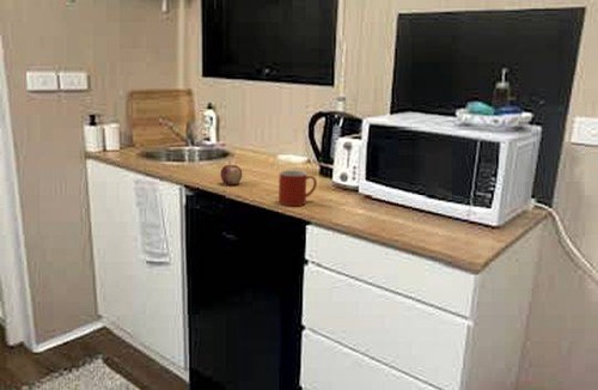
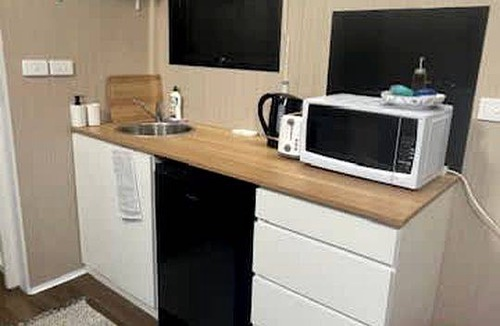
- apple [219,164,243,185]
- mug [277,169,318,207]
